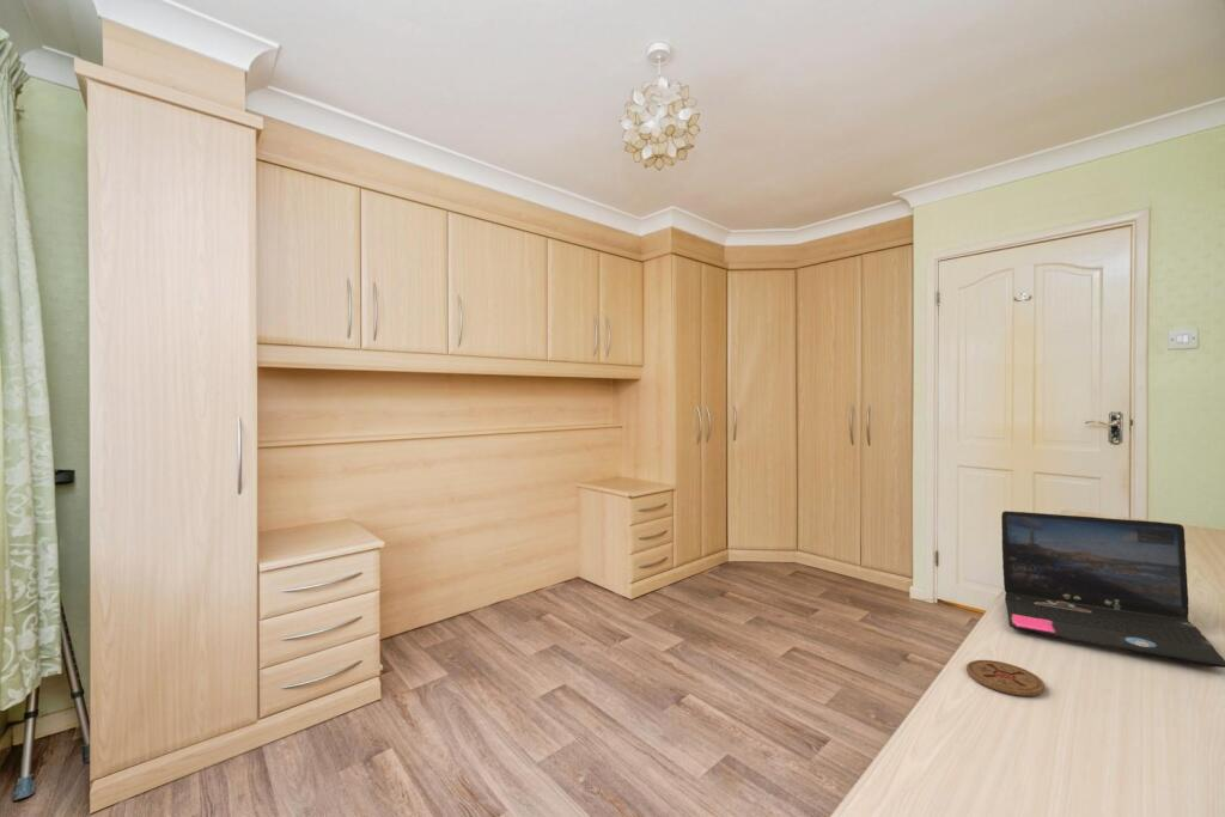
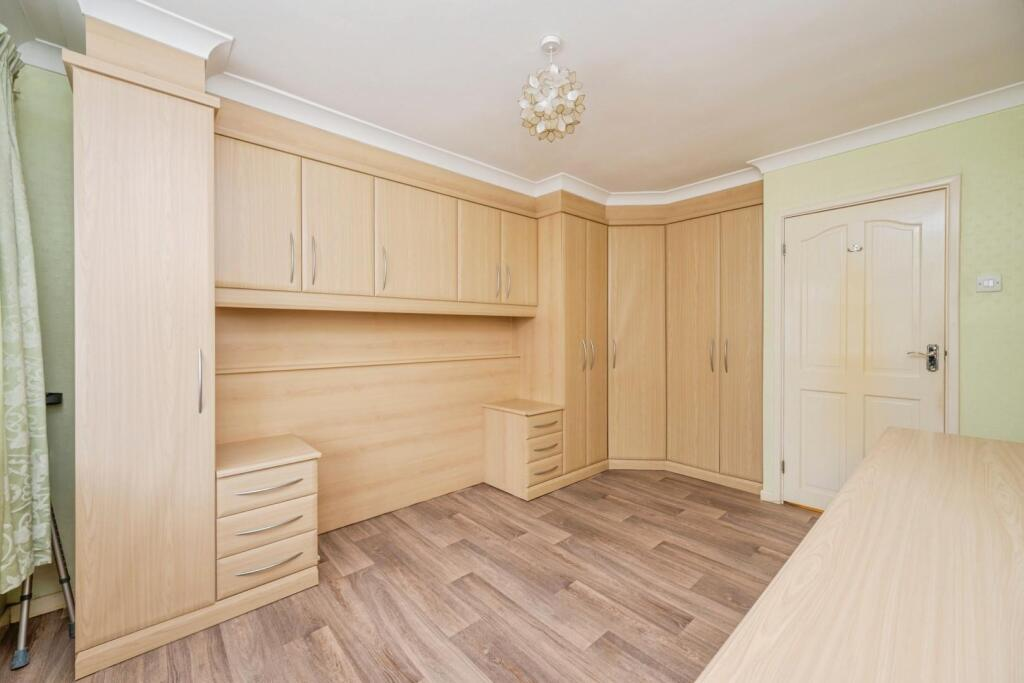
- coaster [965,659,1046,697]
- laptop [1000,510,1225,669]
